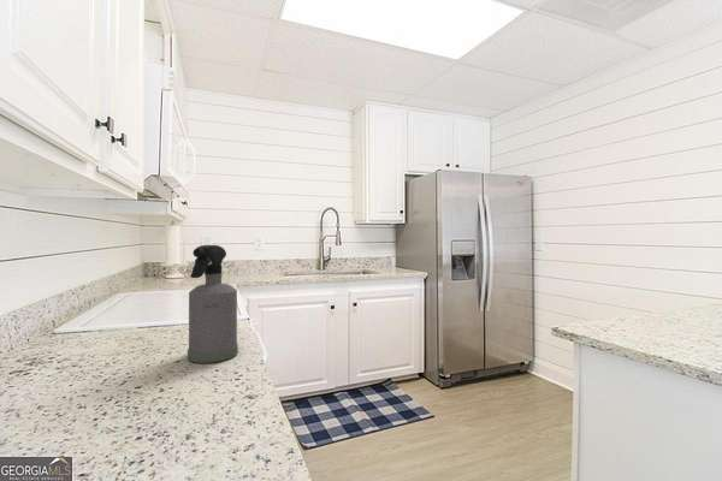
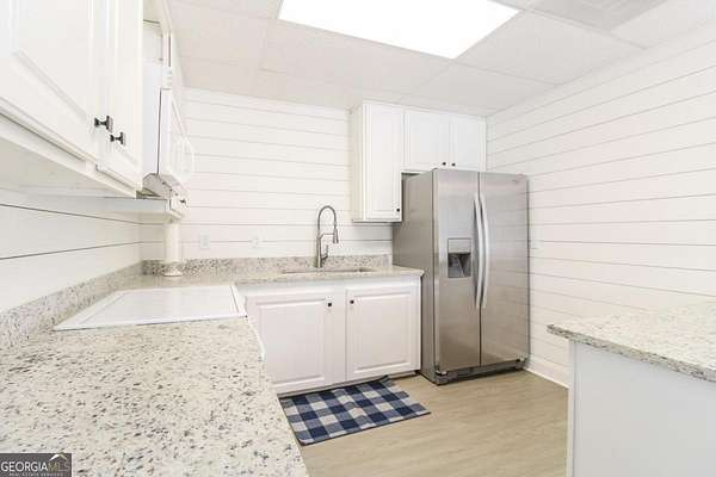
- spray bottle [187,244,239,364]
